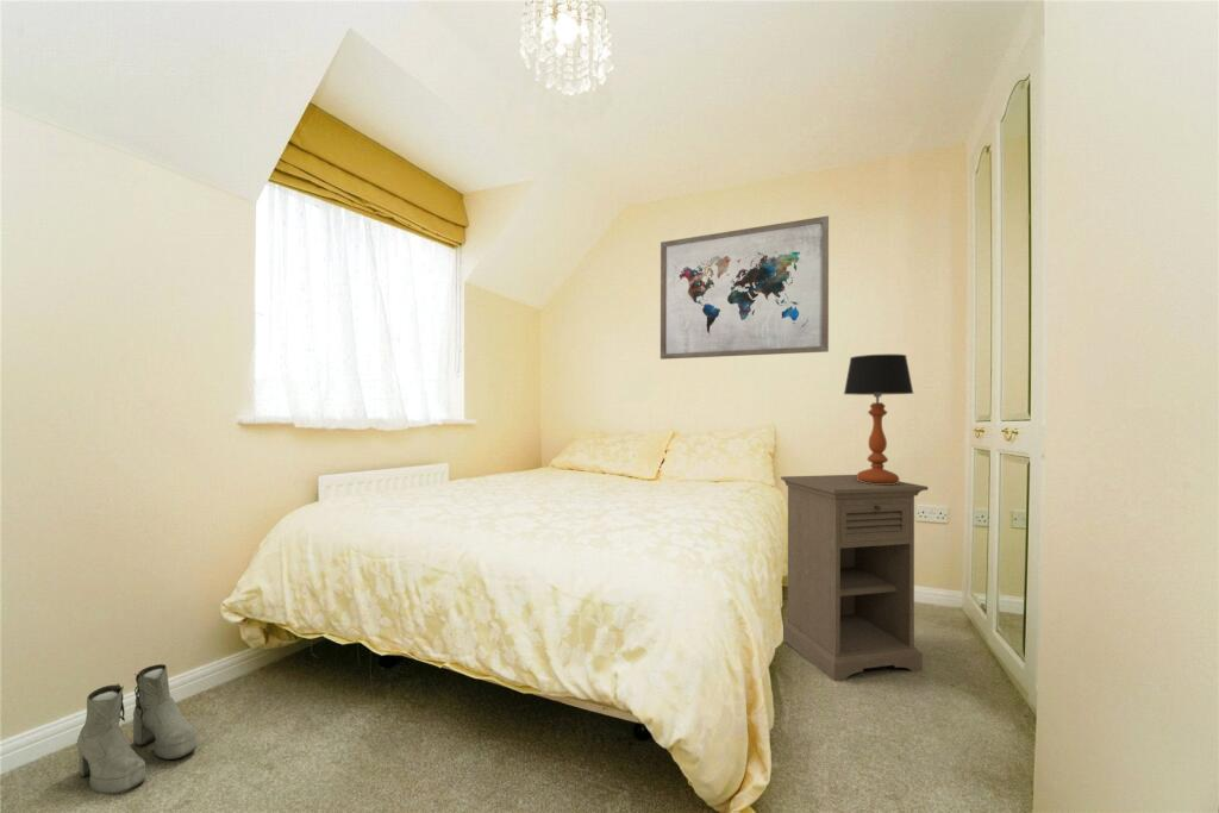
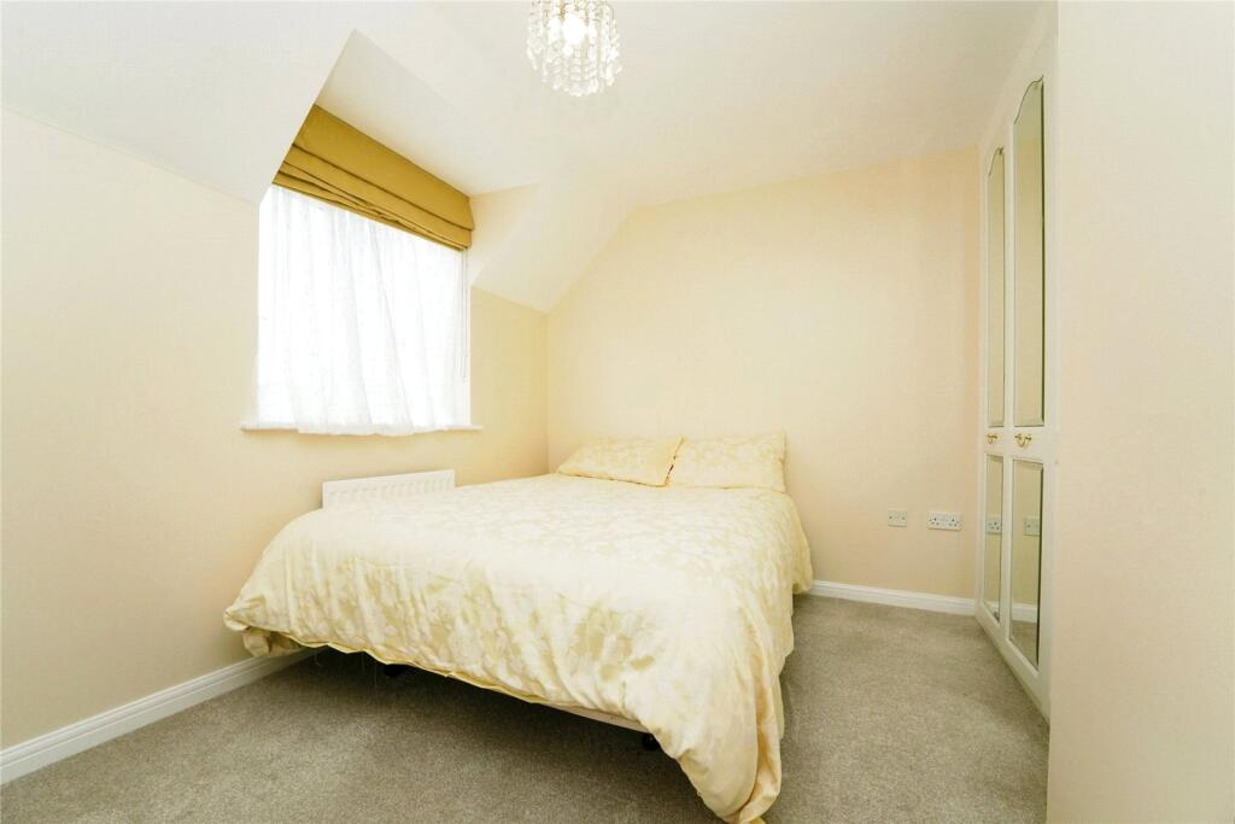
- table lamp [843,354,914,484]
- boots [76,663,198,796]
- nightstand [780,474,929,682]
- wall art [659,215,830,361]
